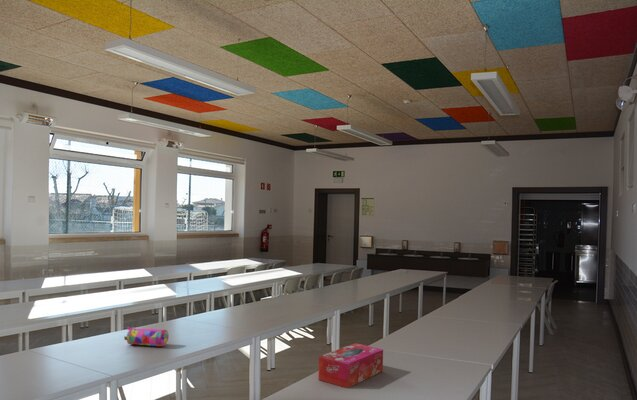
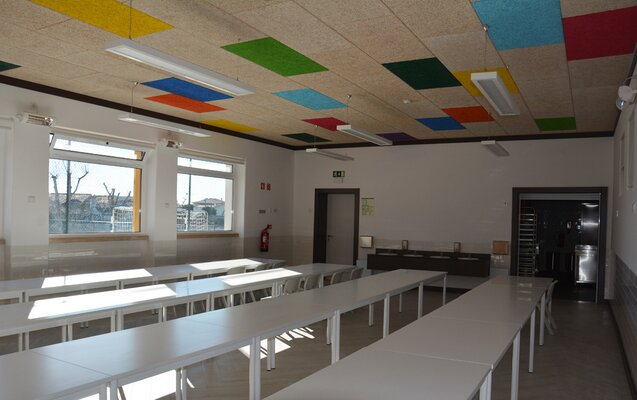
- tissue box [317,342,384,389]
- pencil case [123,326,170,347]
